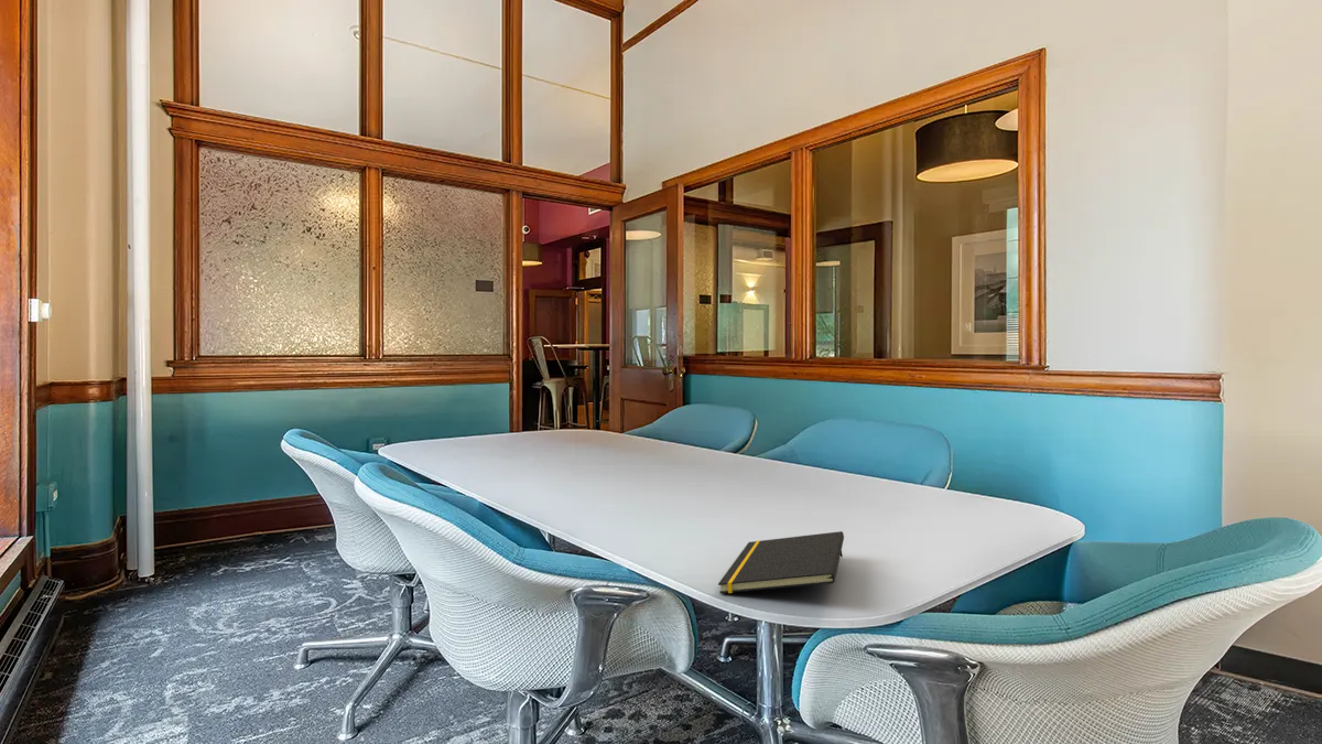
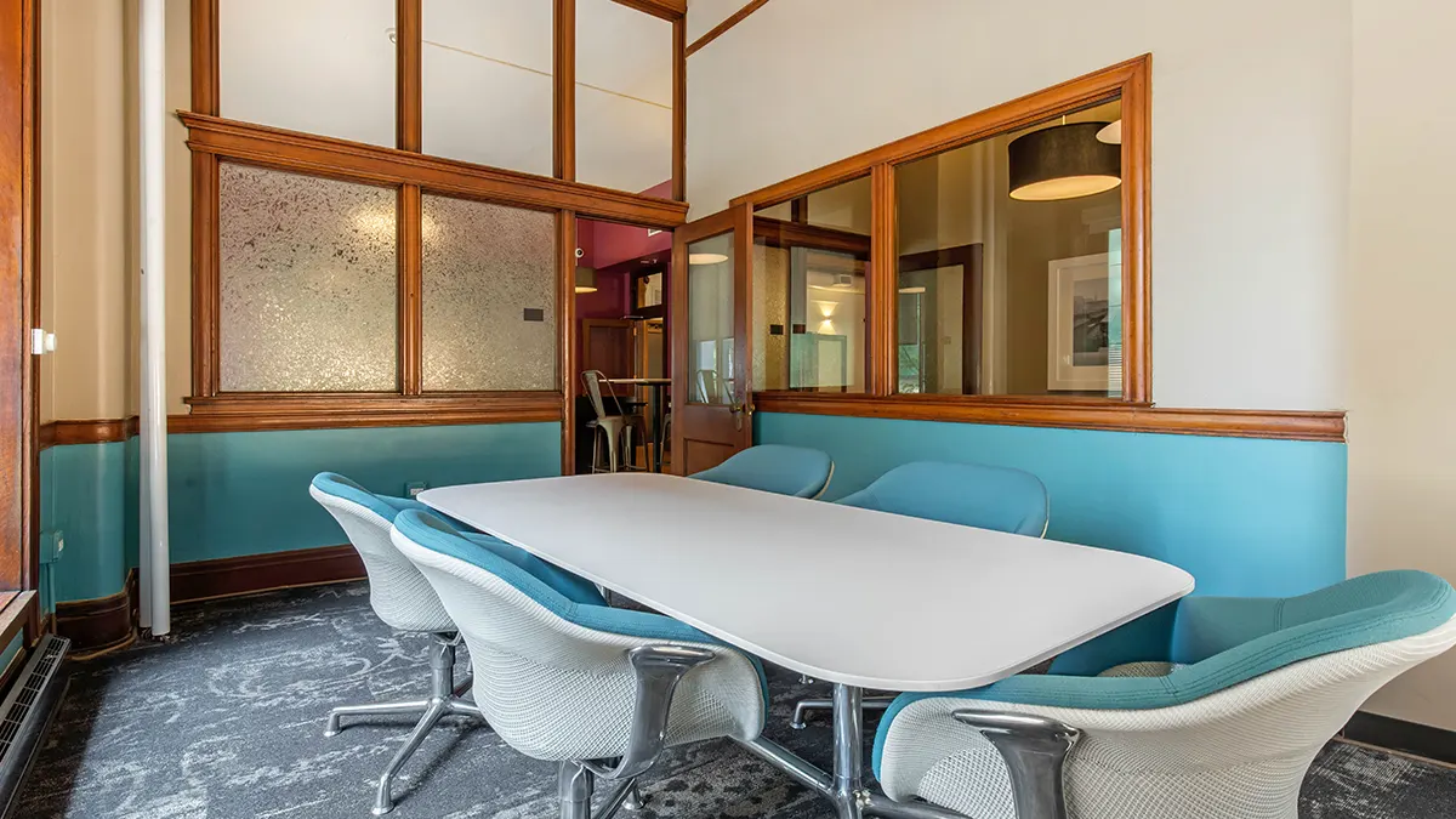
- notepad [717,530,845,594]
